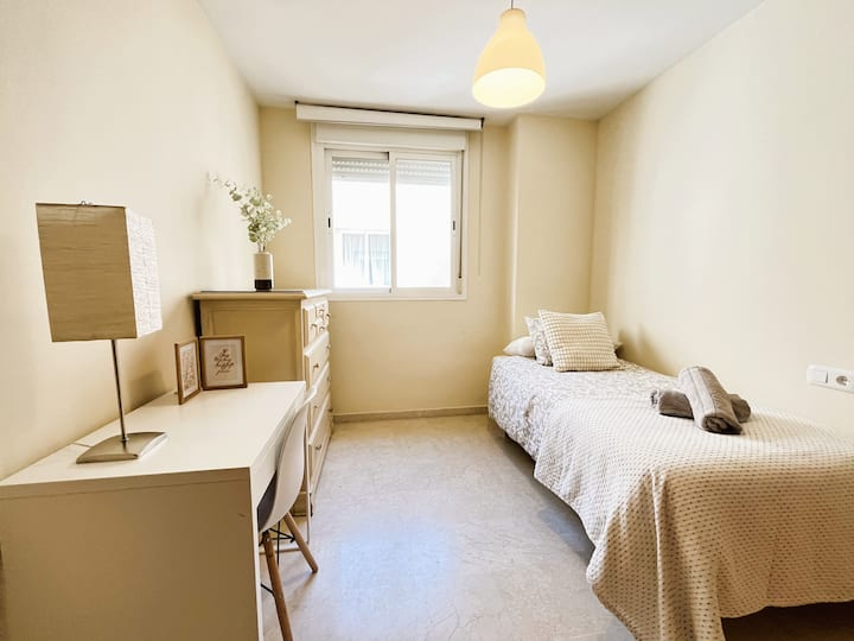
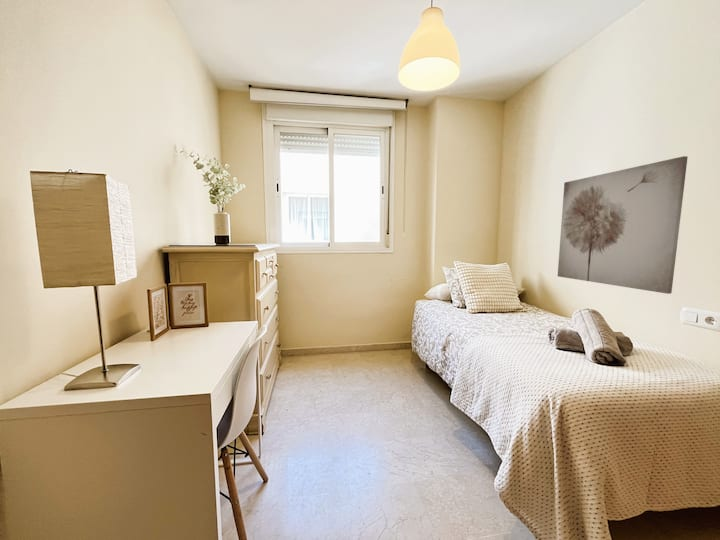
+ wall art [557,155,689,295]
